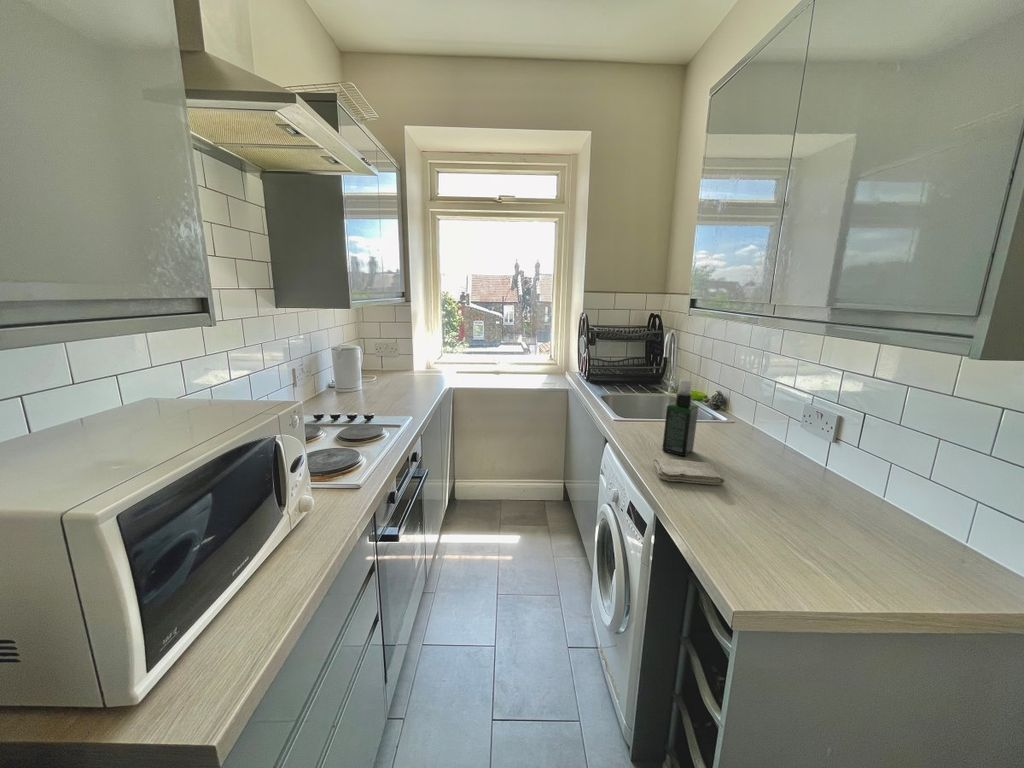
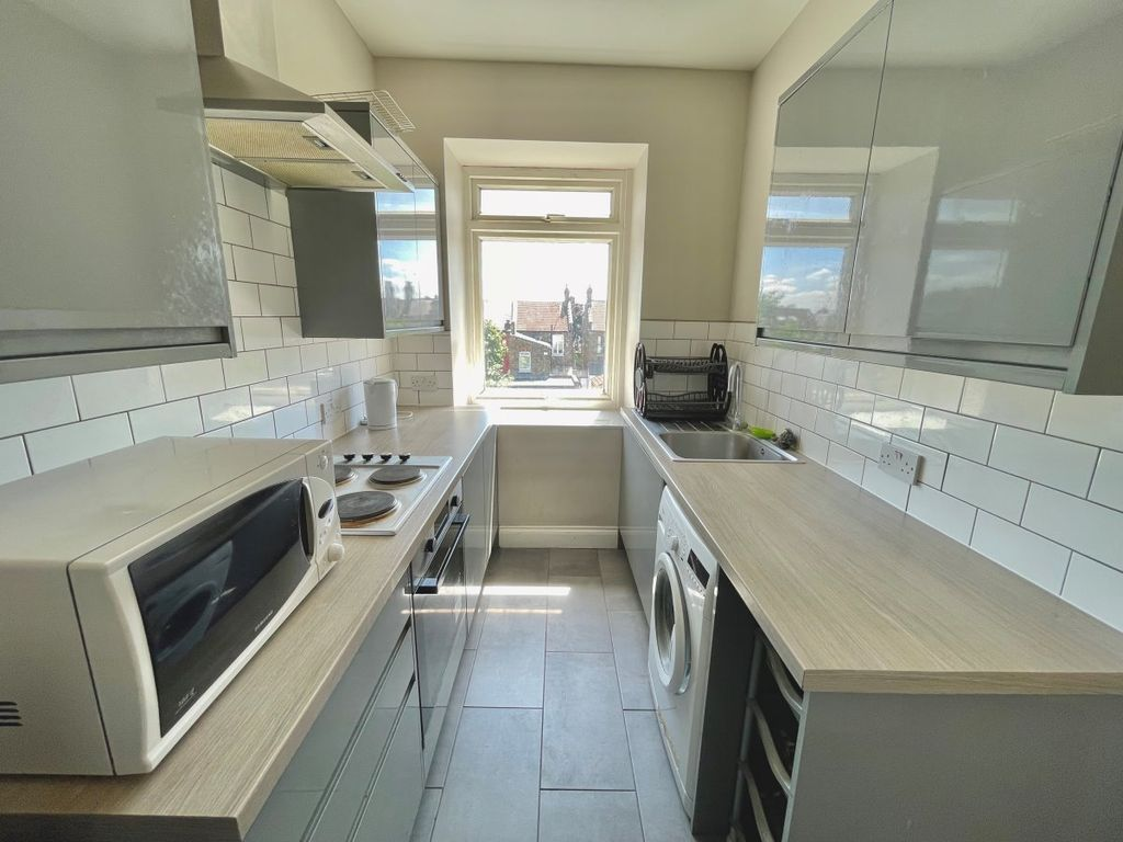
- spray bottle [661,378,699,457]
- washcloth [652,457,725,485]
